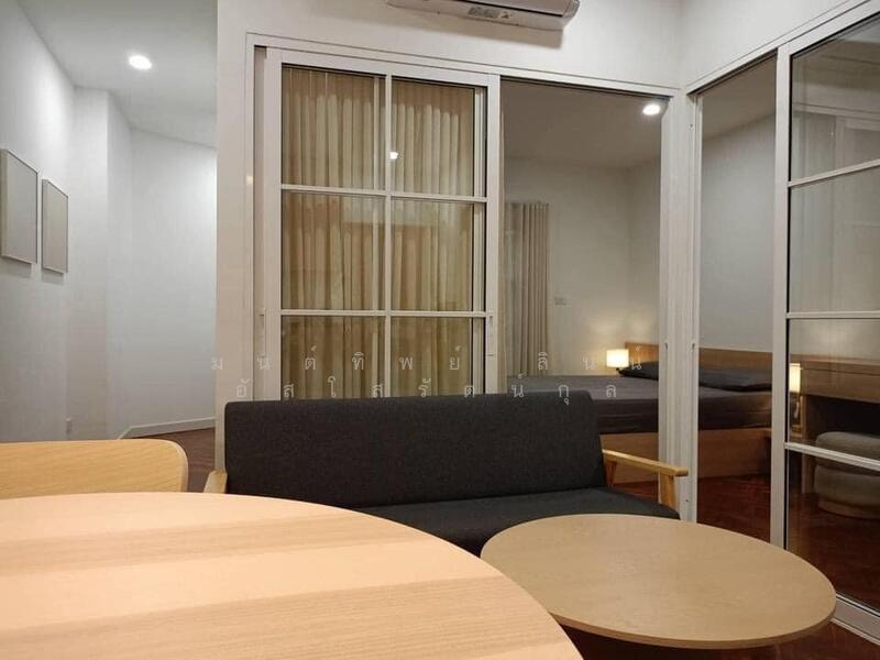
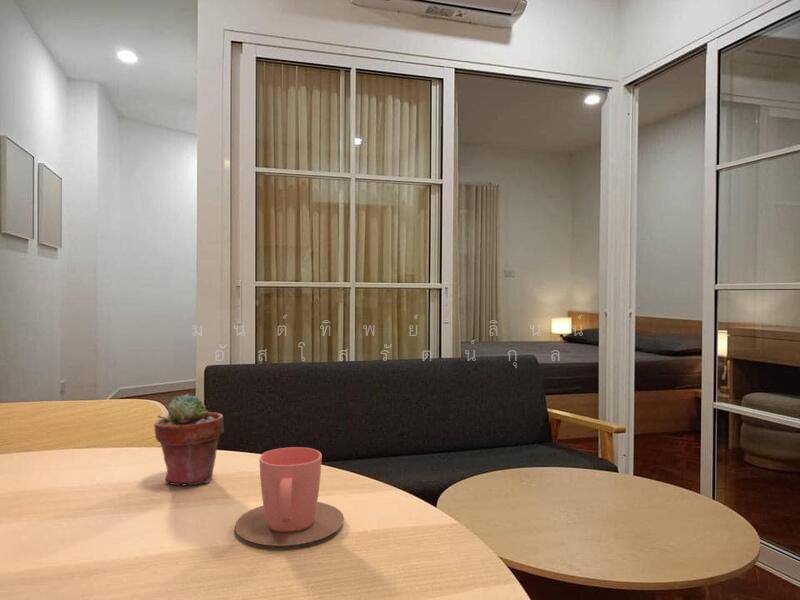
+ potted succulent [153,393,225,486]
+ cup [234,446,345,547]
